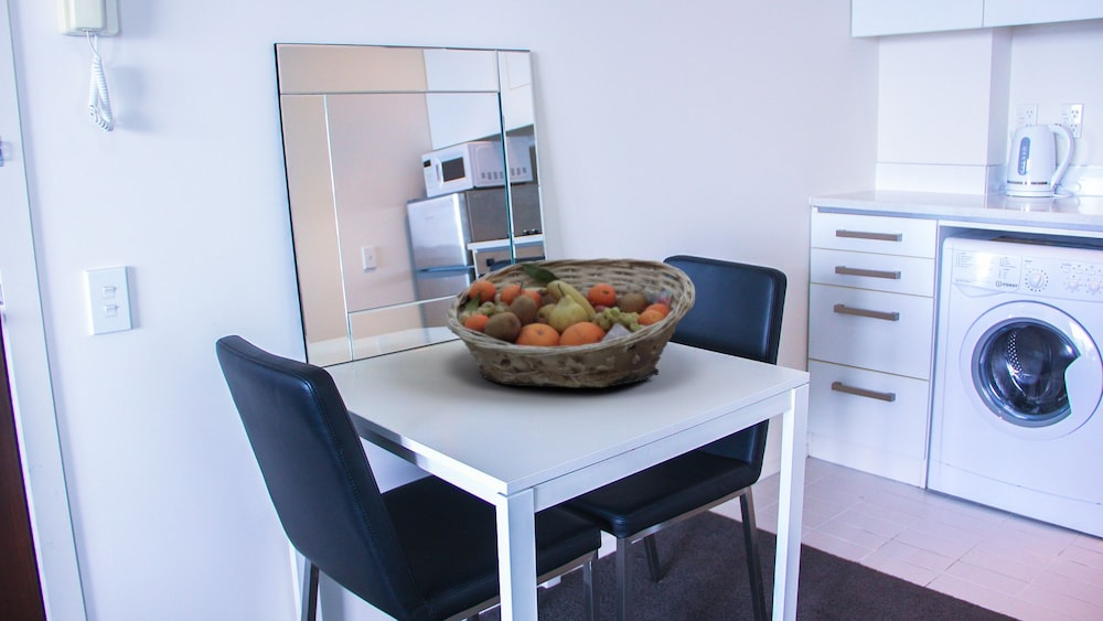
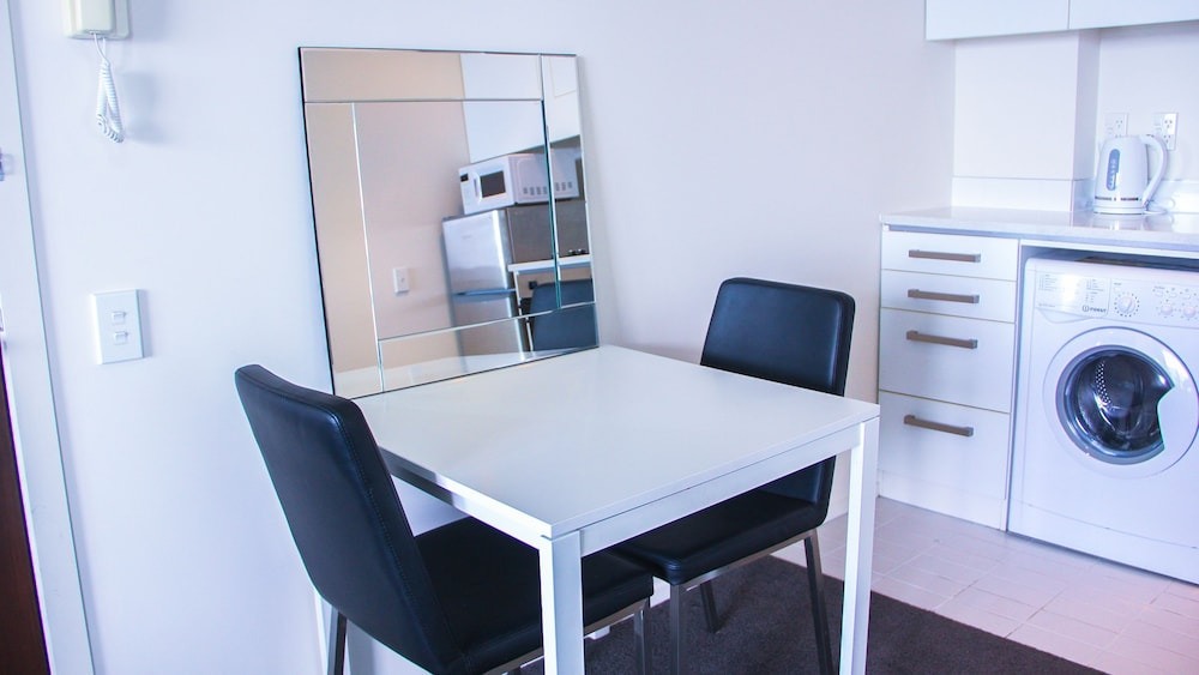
- fruit basket [445,257,696,389]
